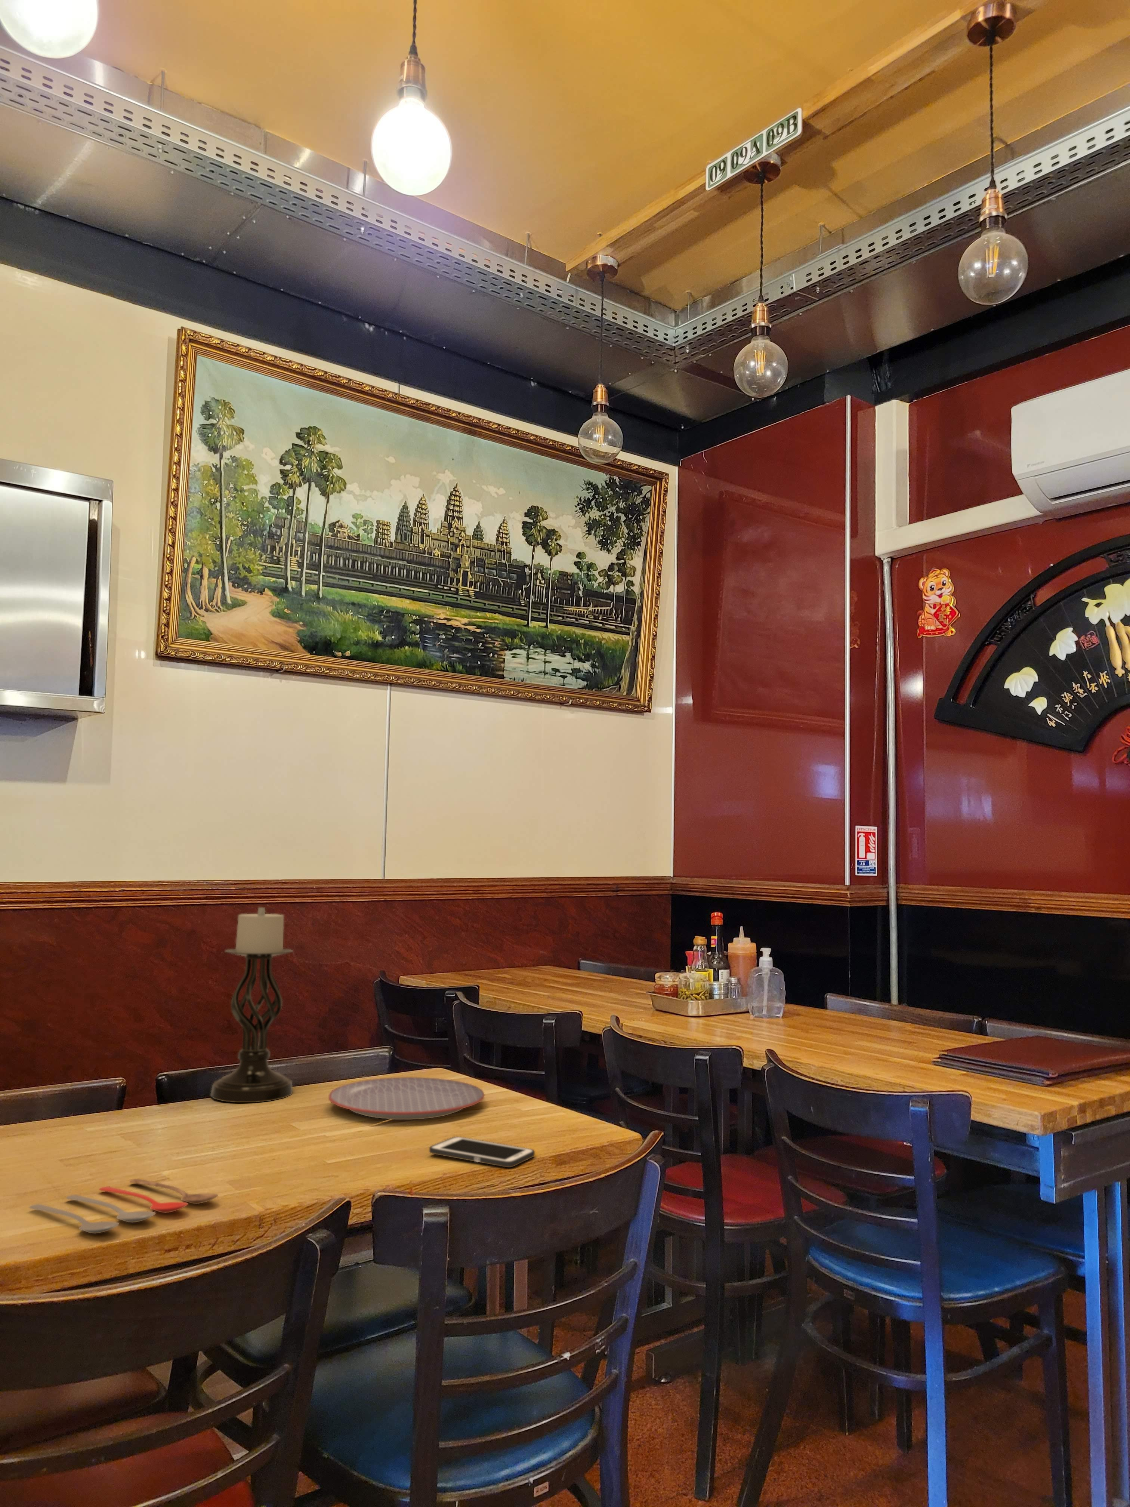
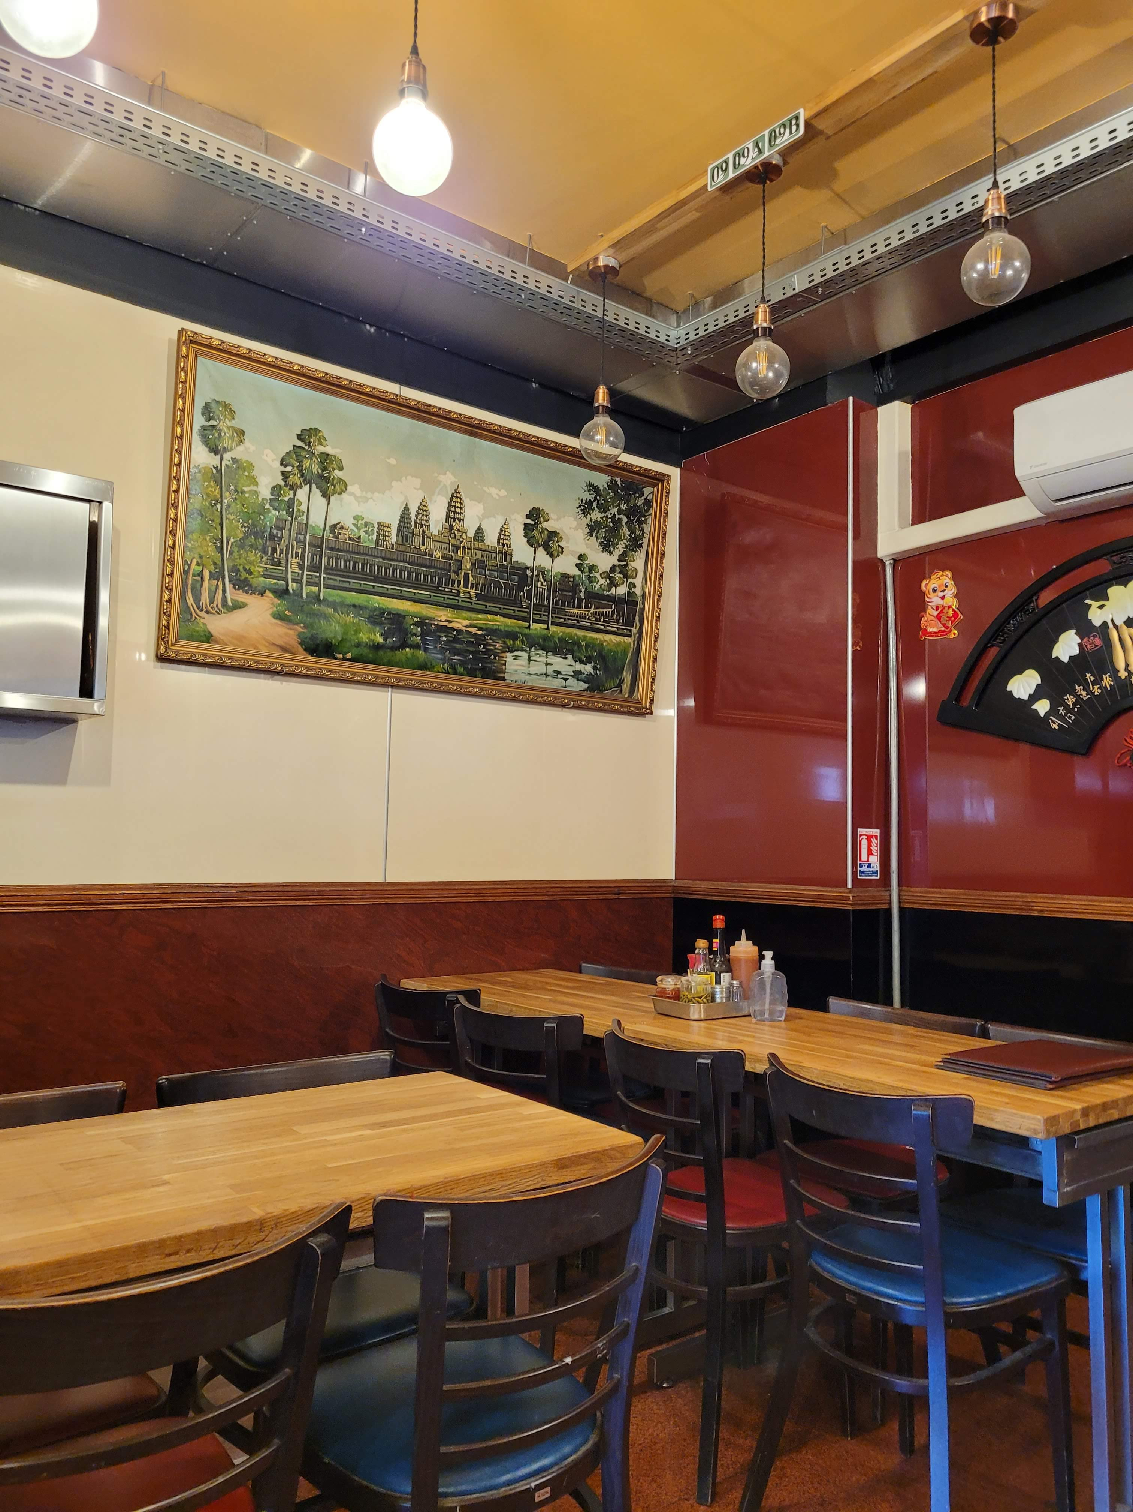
- candle holder [210,907,293,1104]
- cooking utensil [30,1178,218,1234]
- cell phone [428,1137,535,1168]
- plate [328,1076,485,1120]
